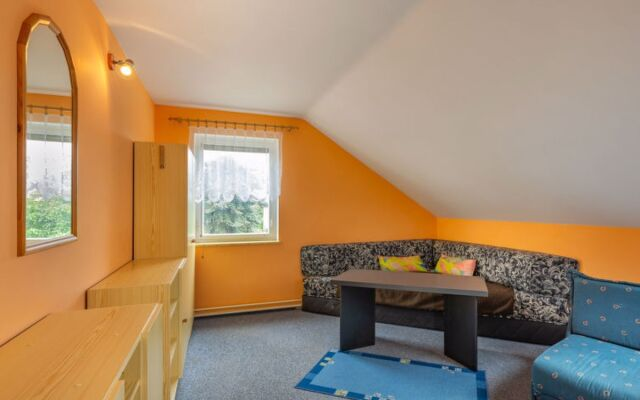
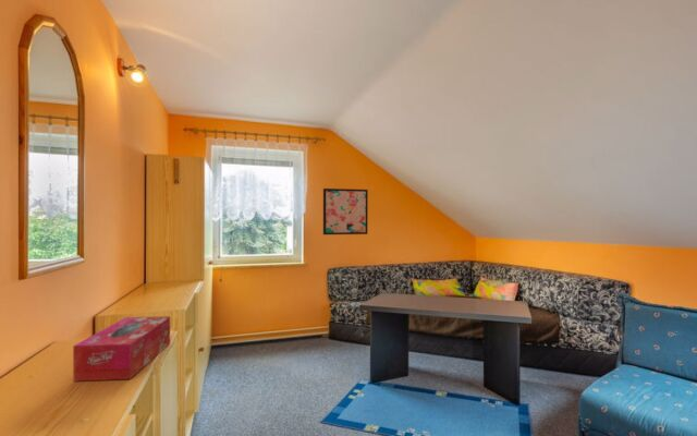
+ wall art [322,187,369,235]
+ tissue box [72,315,171,383]
